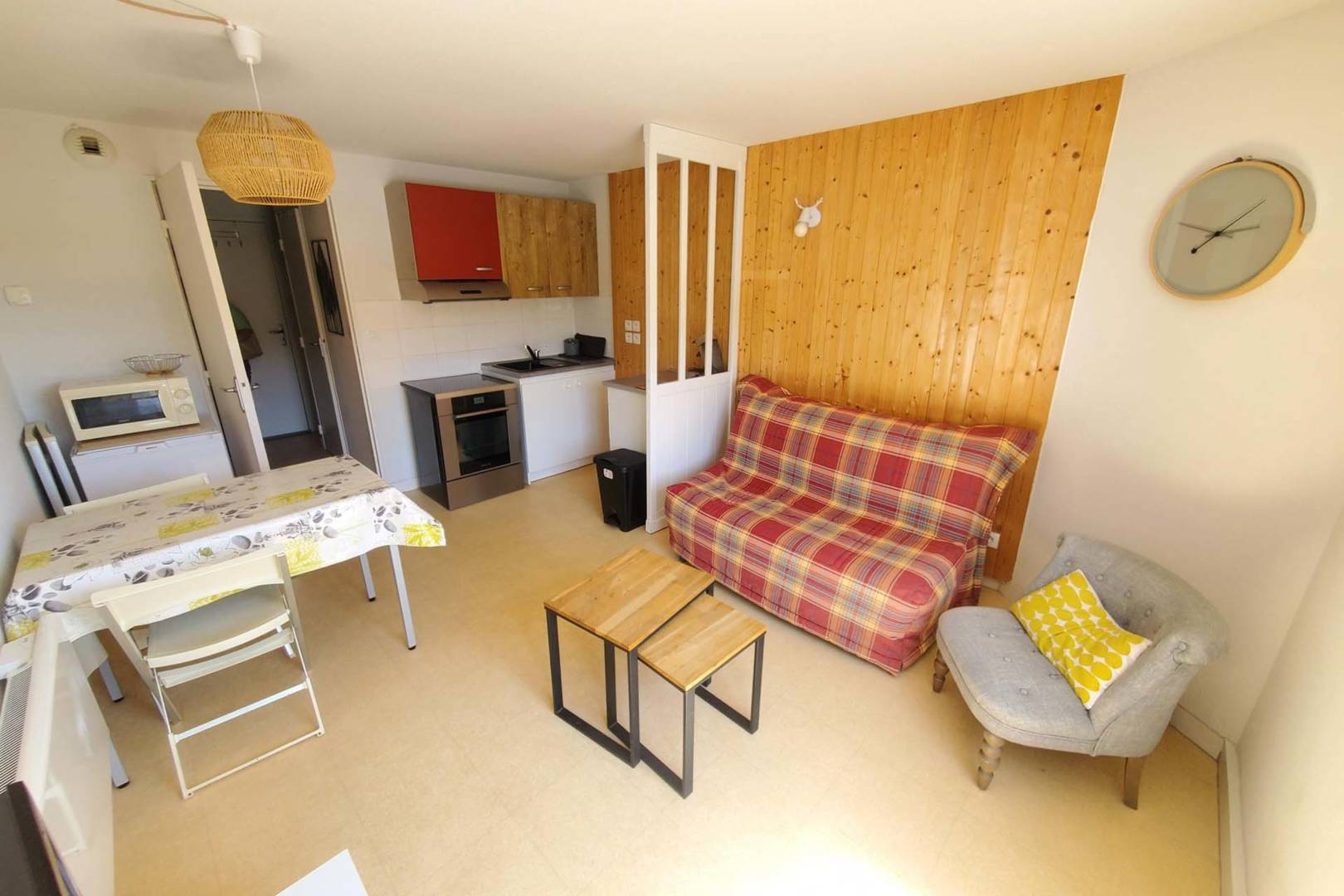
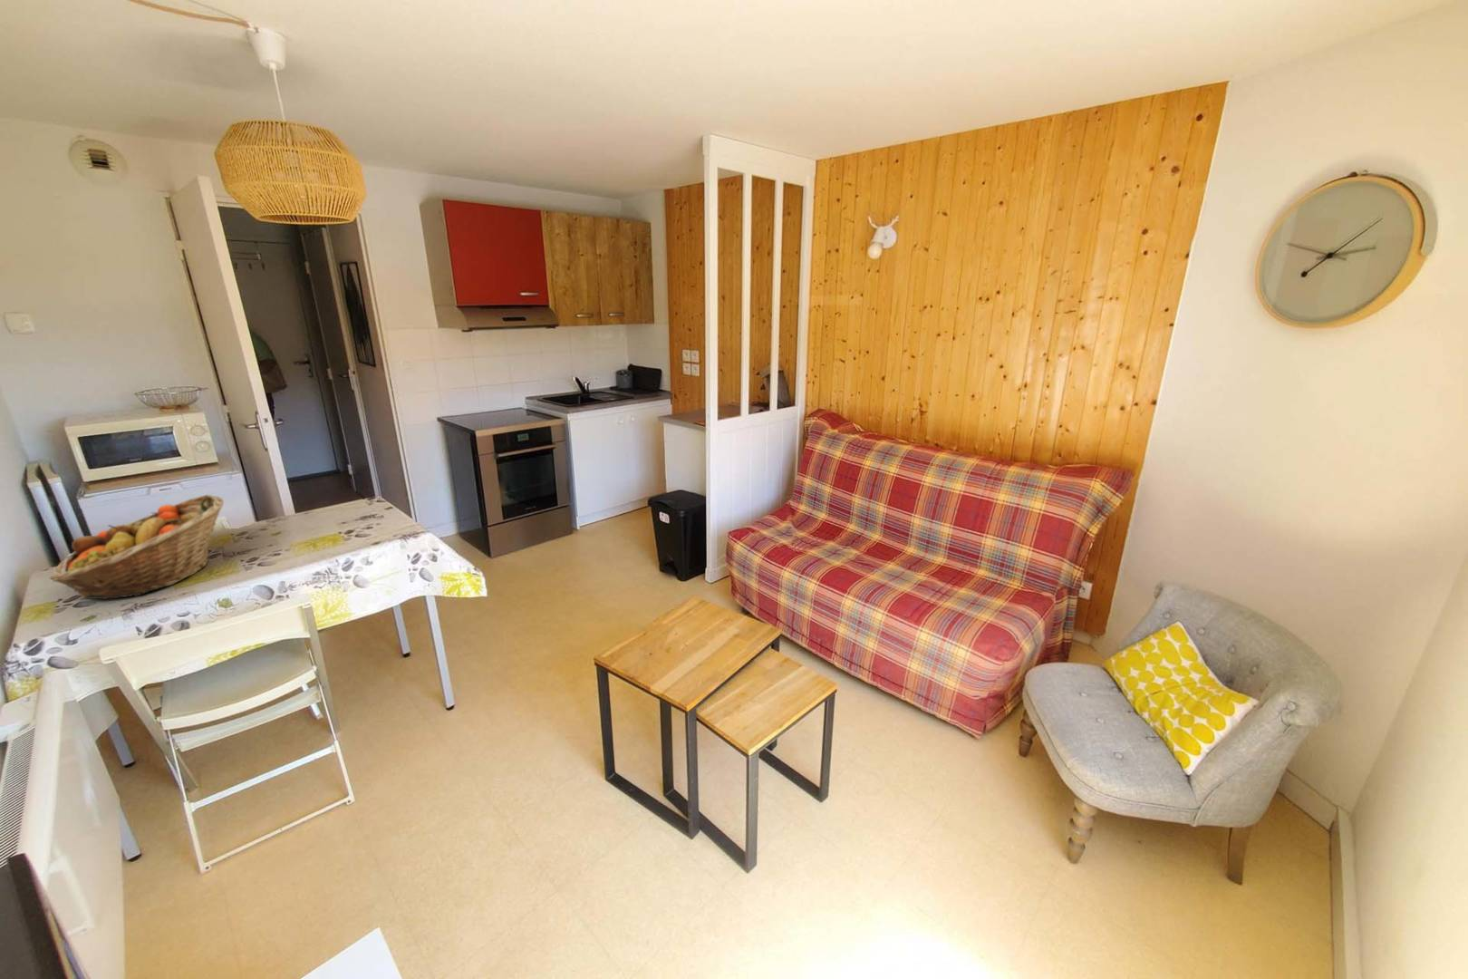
+ fruit basket [48,494,225,600]
